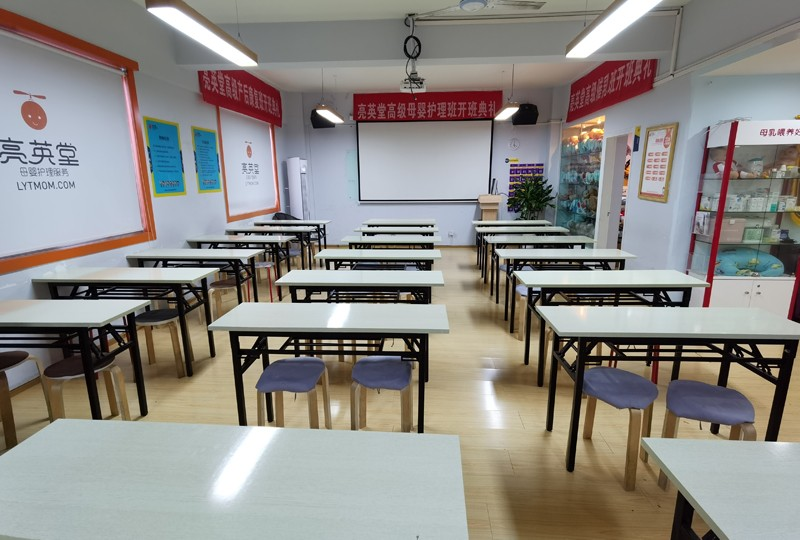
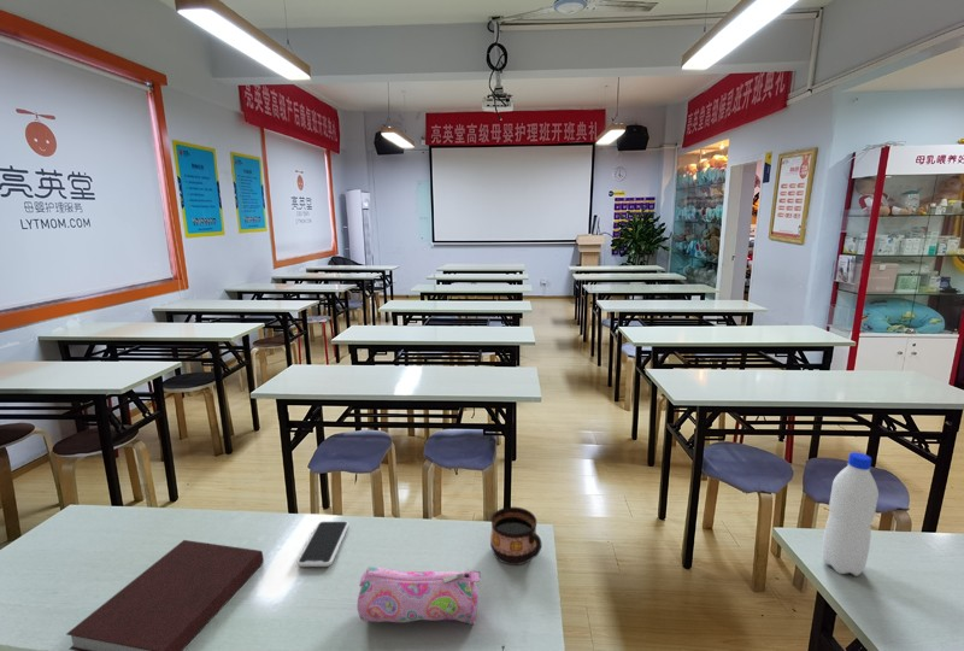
+ cup [489,506,542,565]
+ smartphone [295,520,351,568]
+ notebook [65,539,265,651]
+ pencil case [357,565,482,626]
+ water bottle [821,451,880,577]
